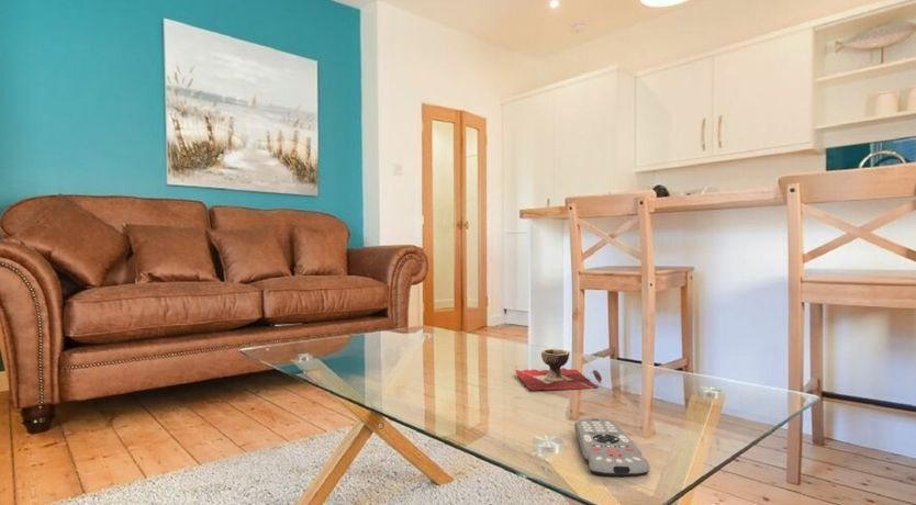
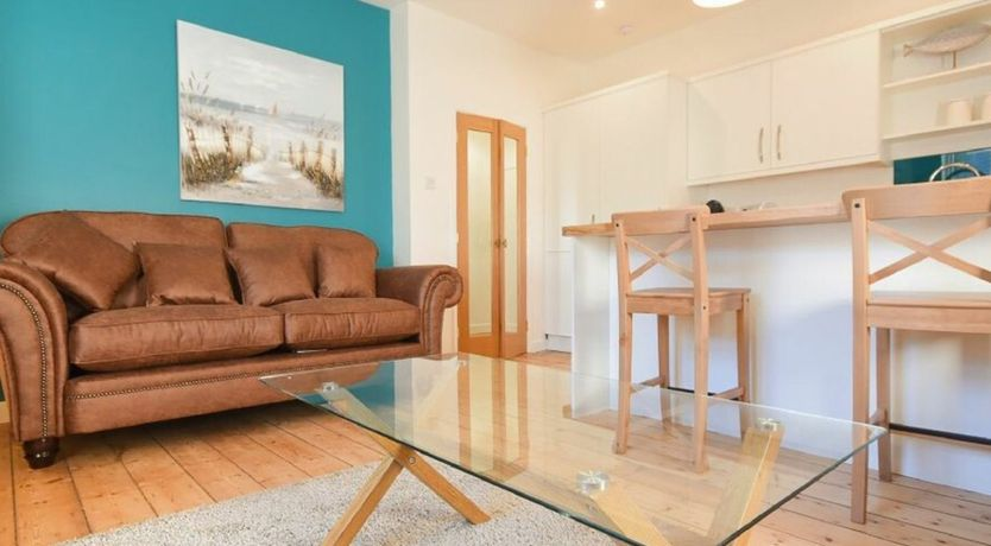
- remote control [573,417,650,478]
- decorative bowl [514,348,603,392]
